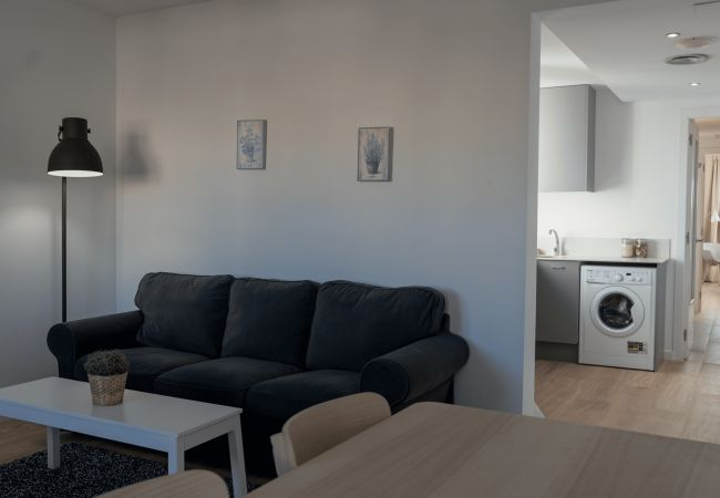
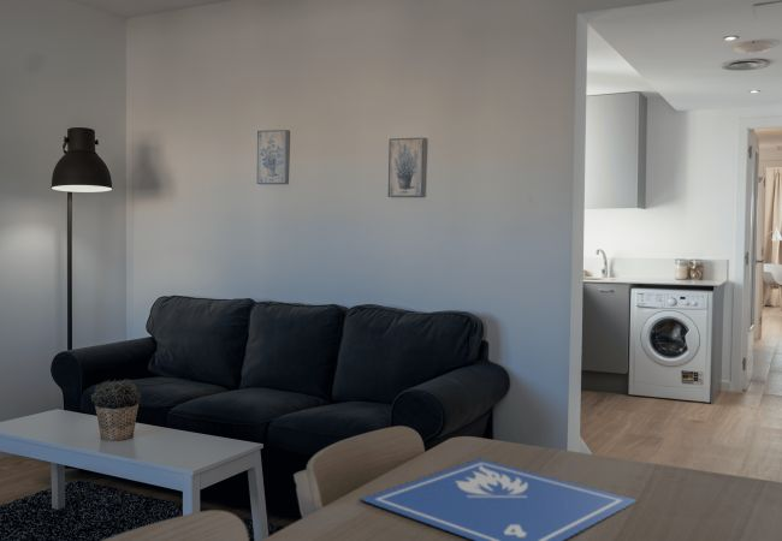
+ placemat [357,458,640,541]
